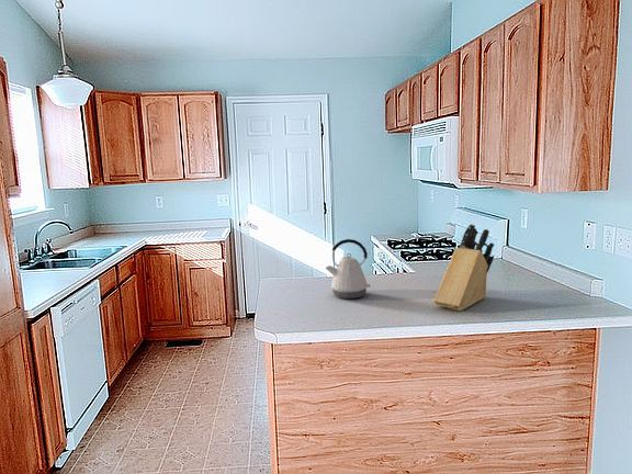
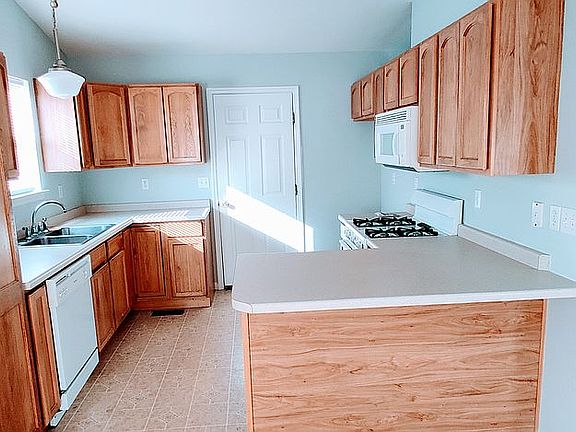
- kettle [325,238,372,300]
- knife block [432,223,495,312]
